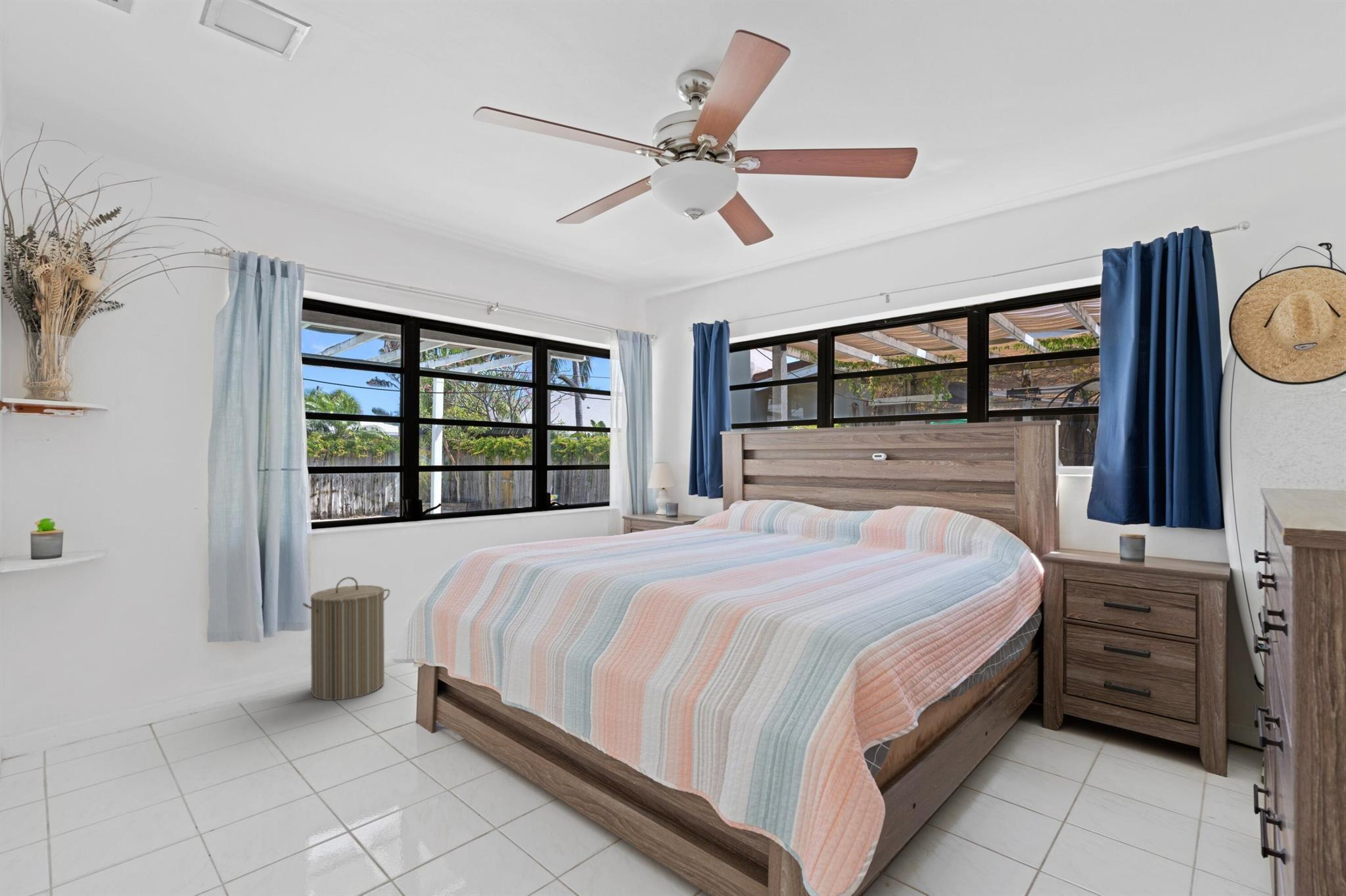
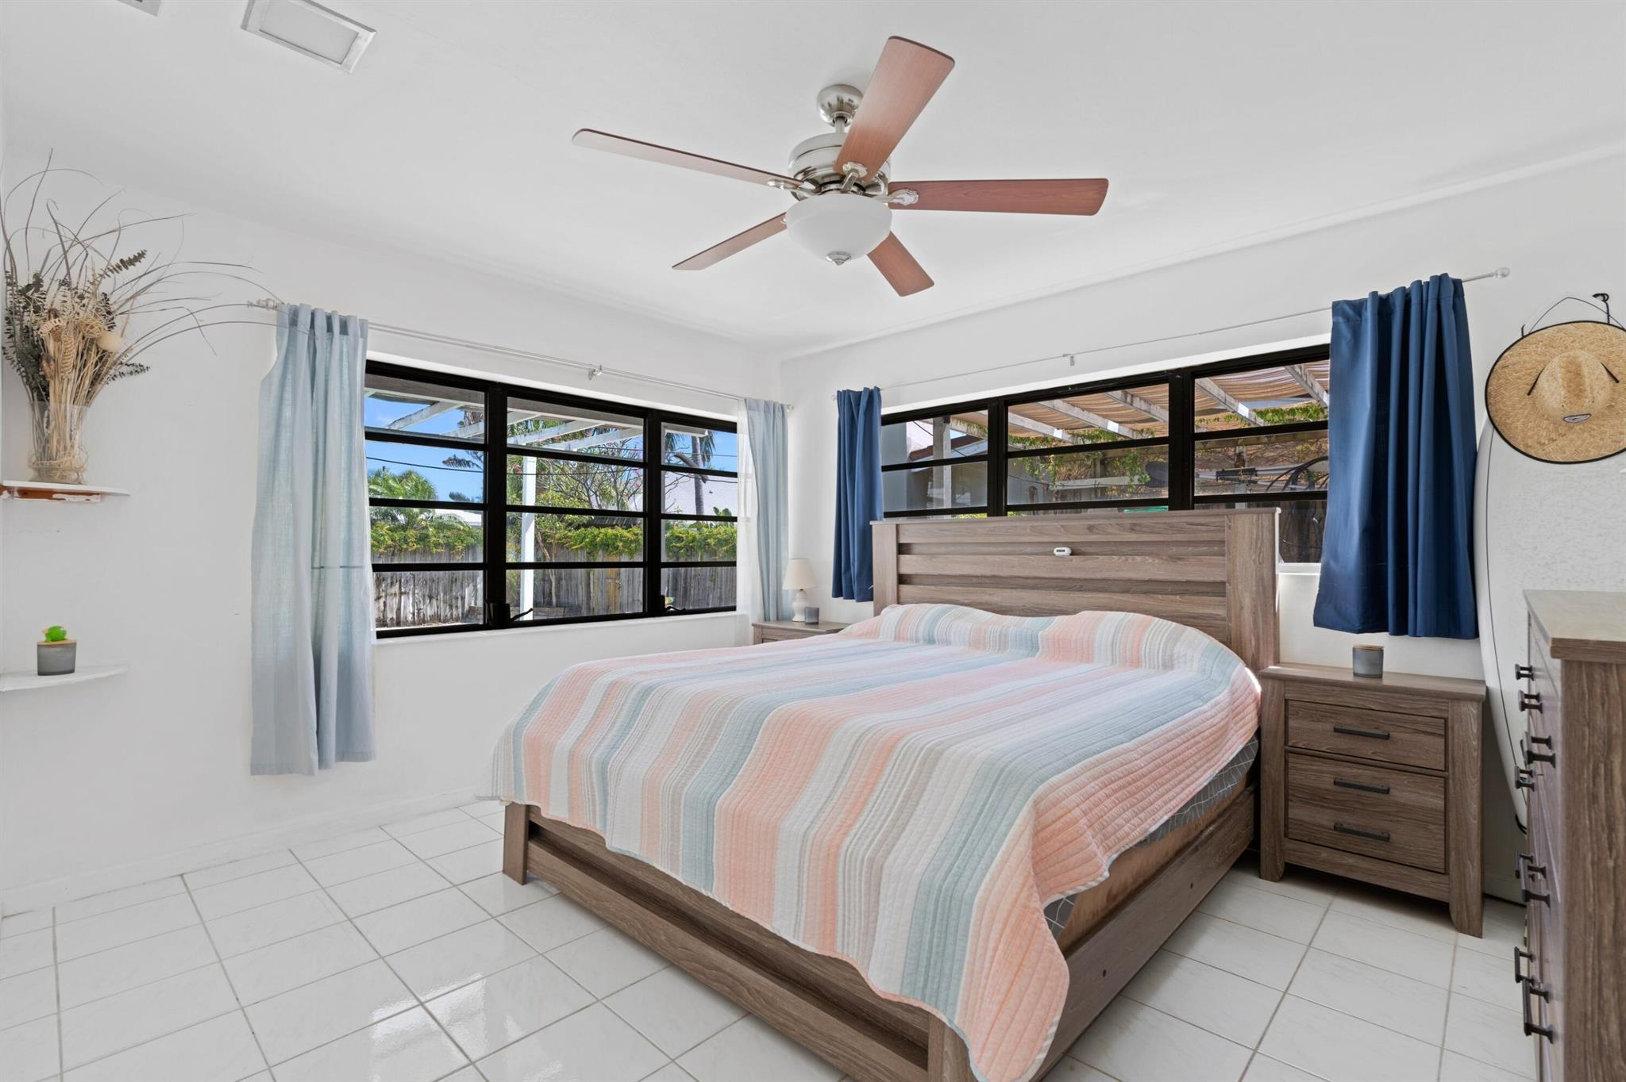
- laundry hamper [302,576,391,701]
